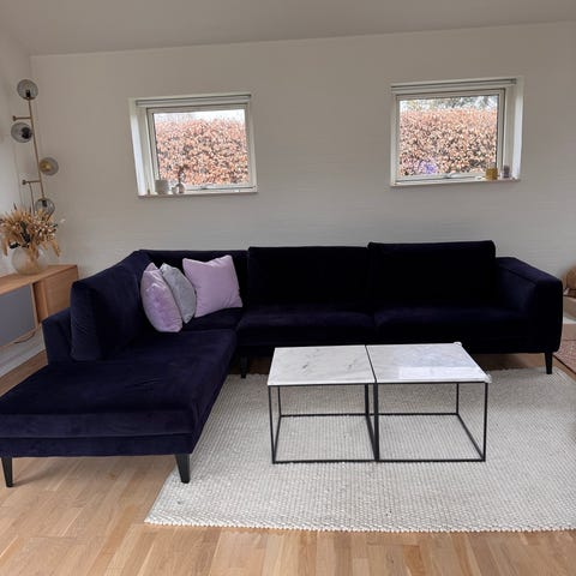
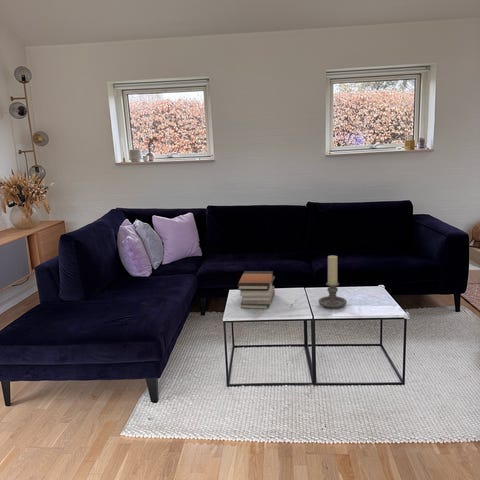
+ book stack [236,270,276,310]
+ candle holder [318,254,348,309]
